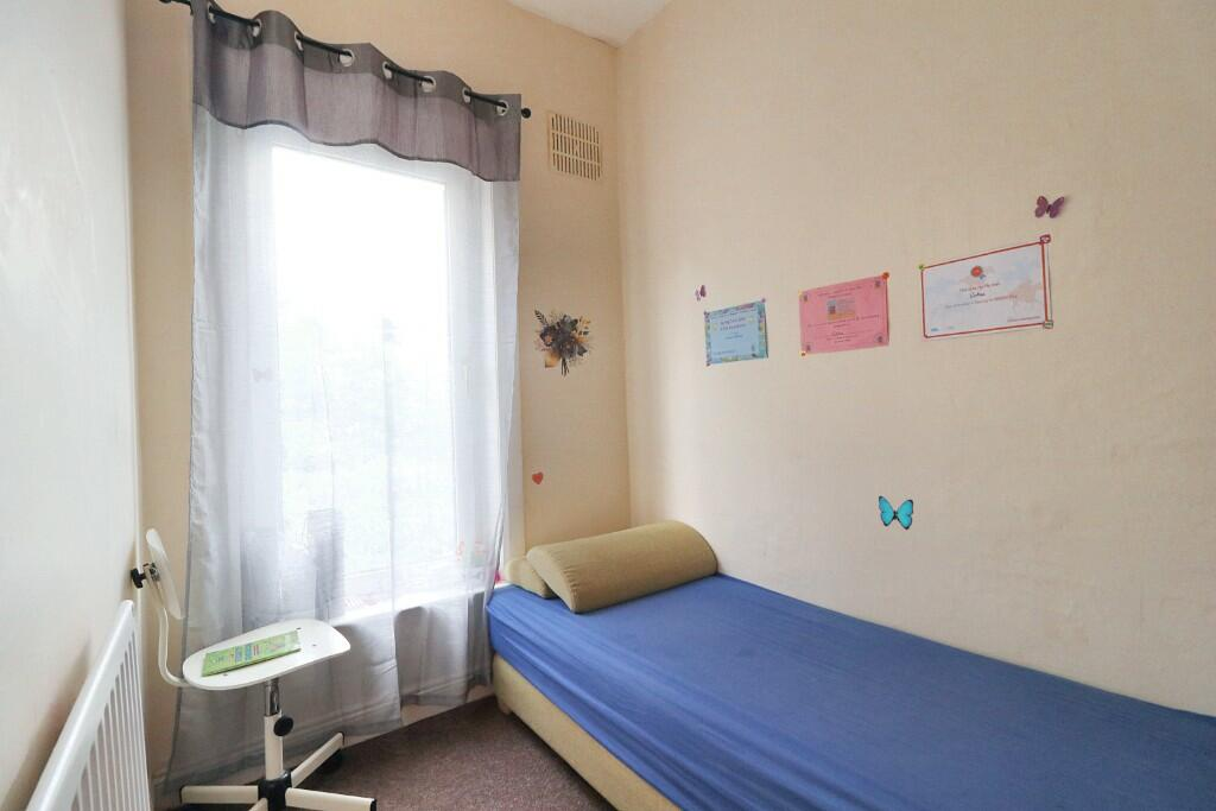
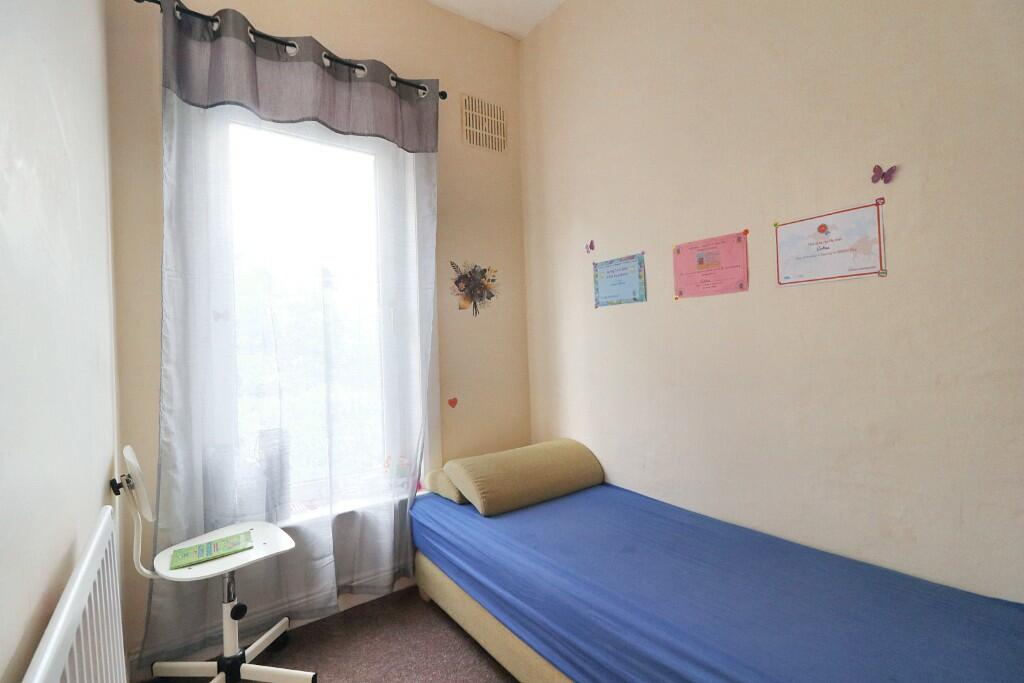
- decorative butterfly [878,495,914,531]
